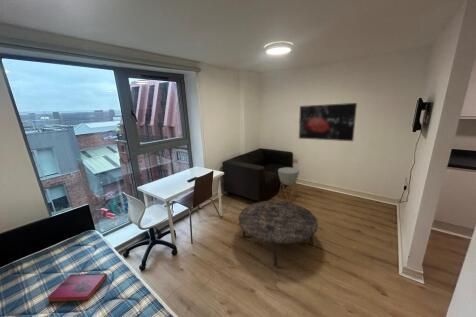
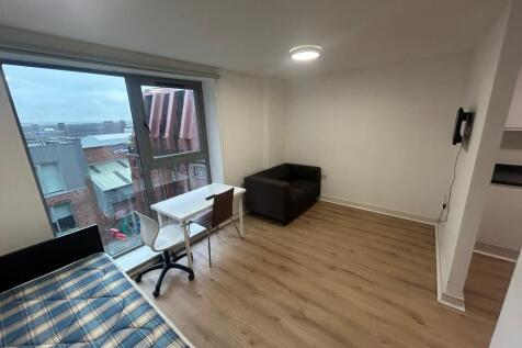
- hardback book [46,272,108,303]
- wall art [298,102,358,142]
- planter [277,166,300,203]
- coffee table [238,200,319,268]
